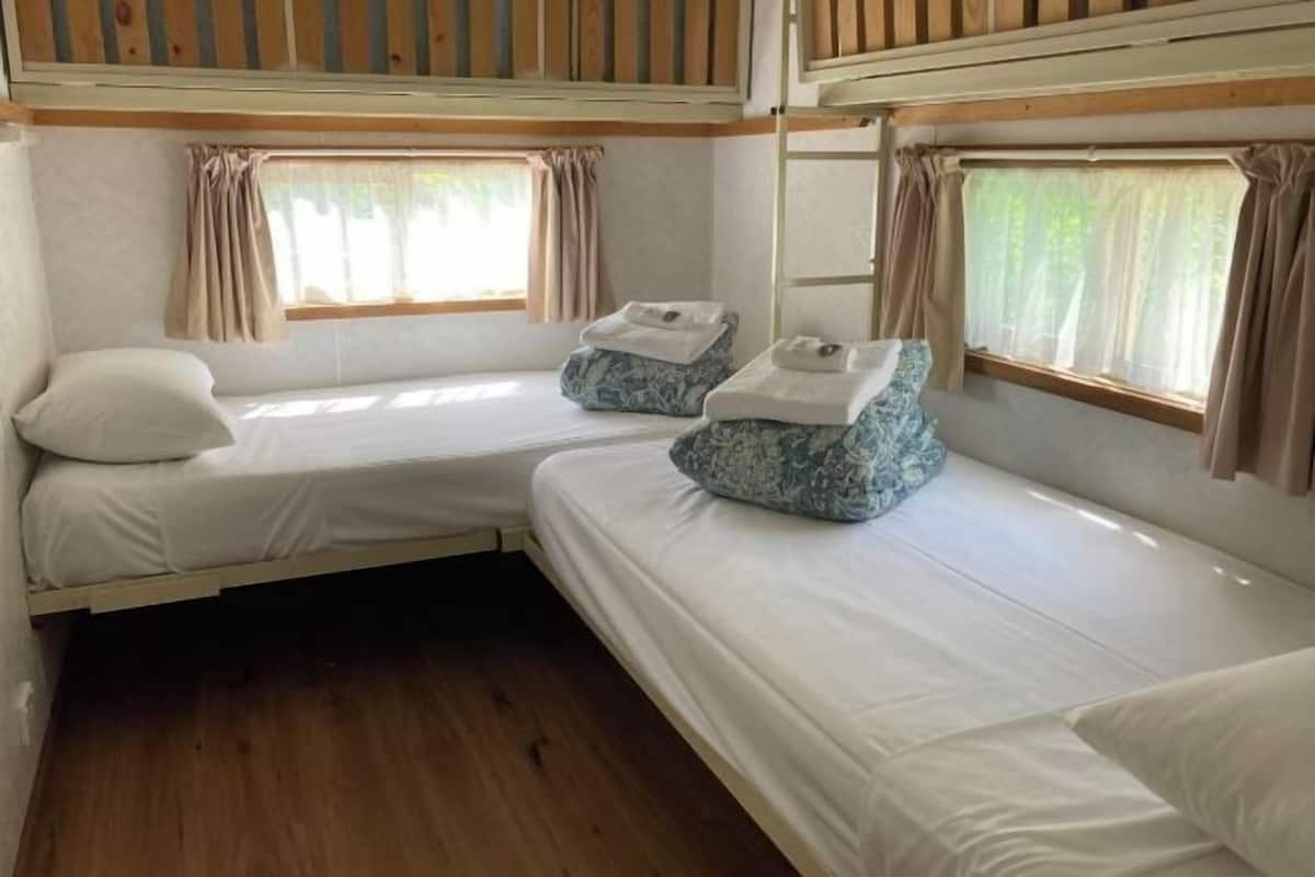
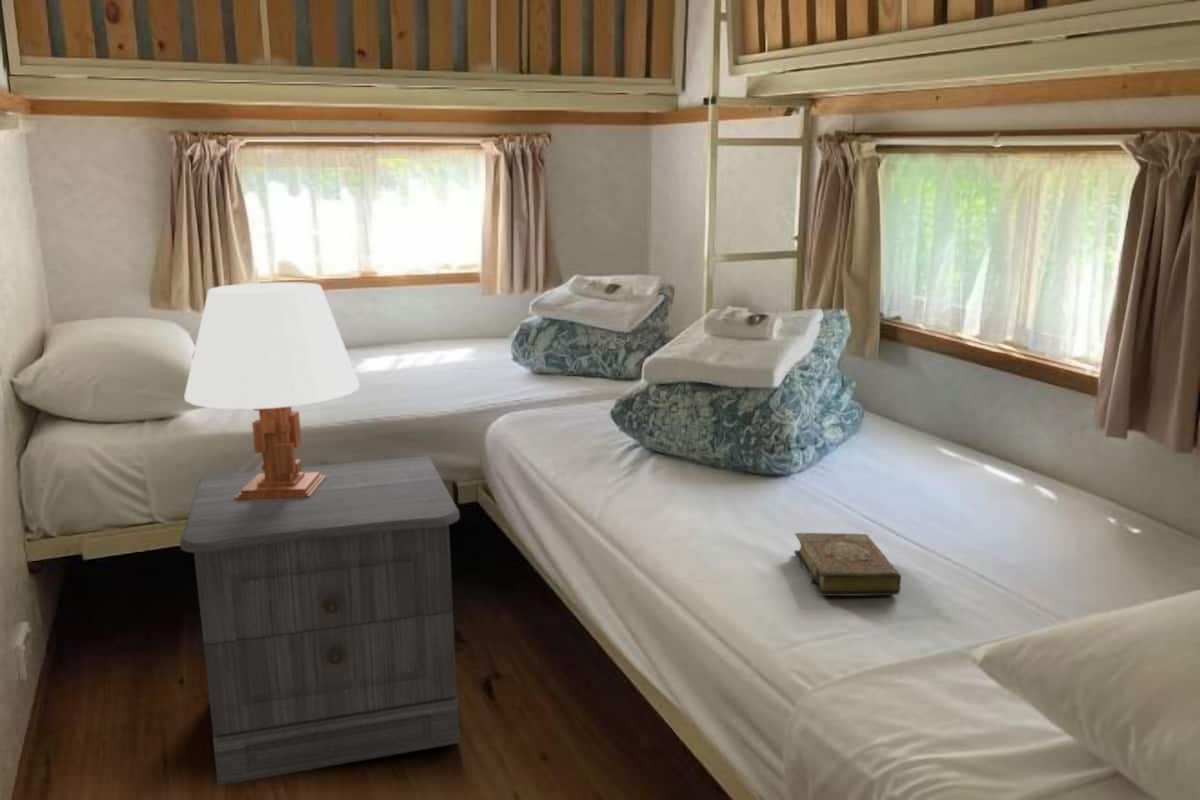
+ nightstand [179,455,461,787]
+ table lamp [183,281,361,500]
+ book [793,532,902,597]
